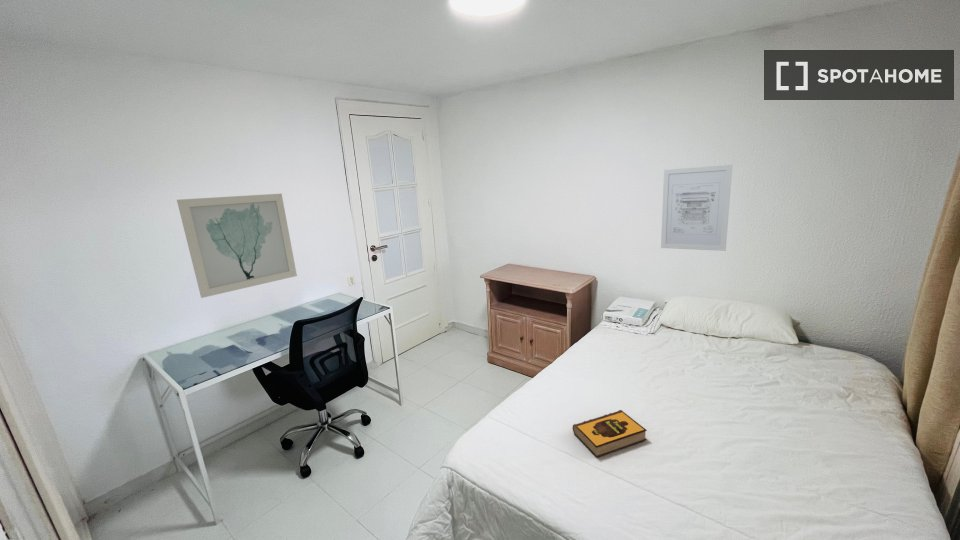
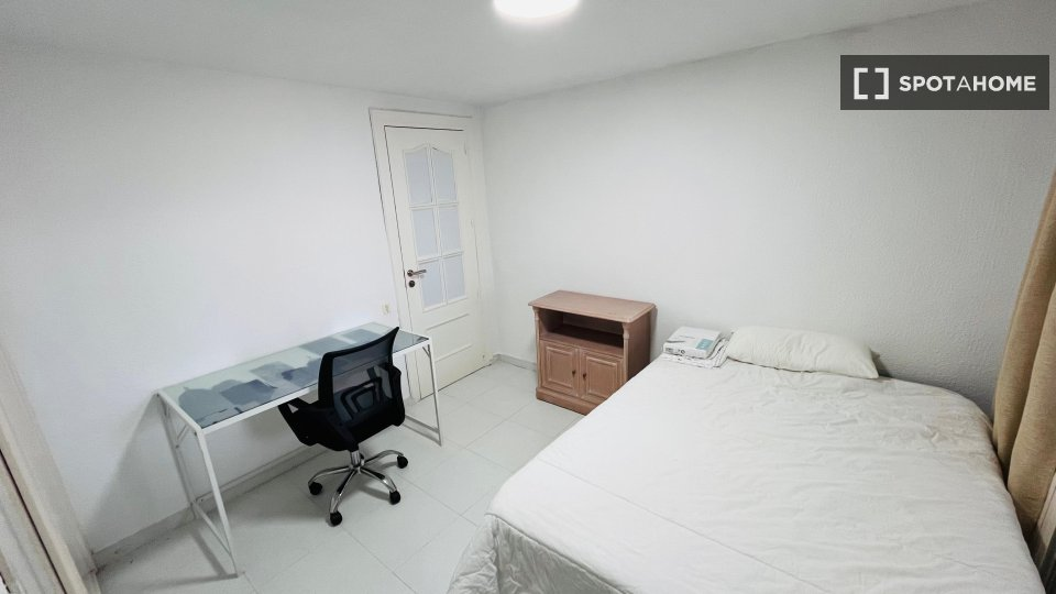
- wall art [176,193,298,299]
- wall art [660,164,733,252]
- hardback book [572,409,648,458]
